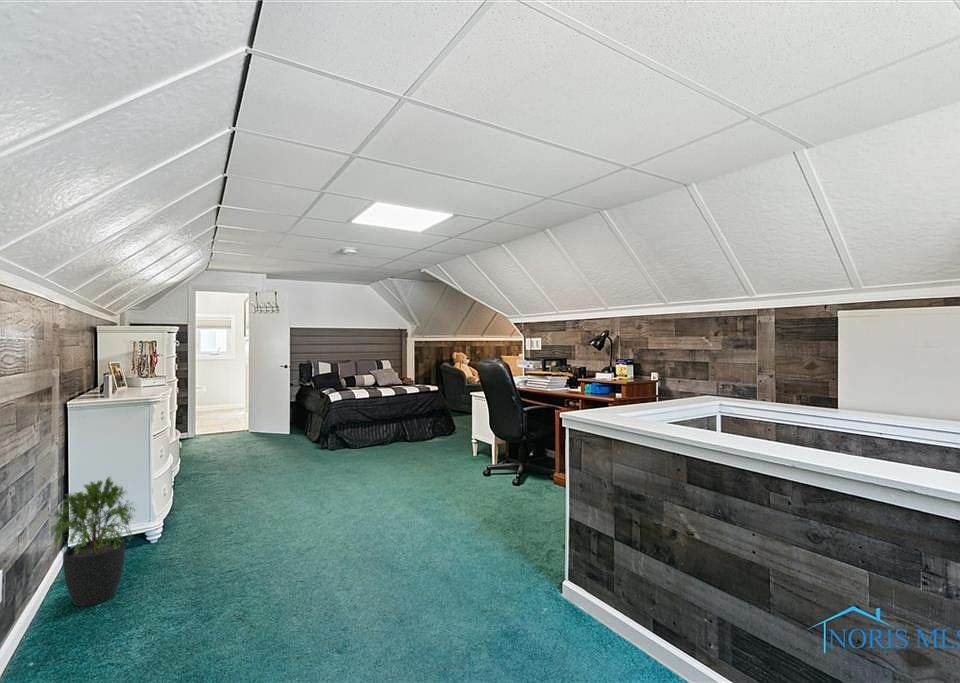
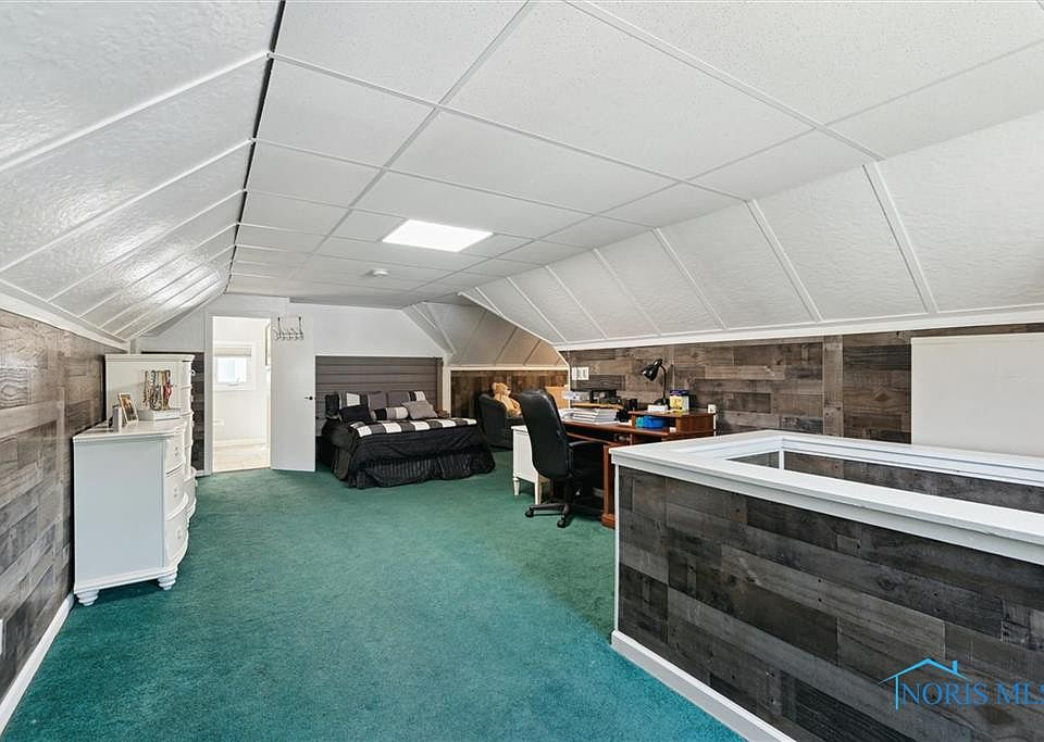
- potted plant [47,475,137,608]
